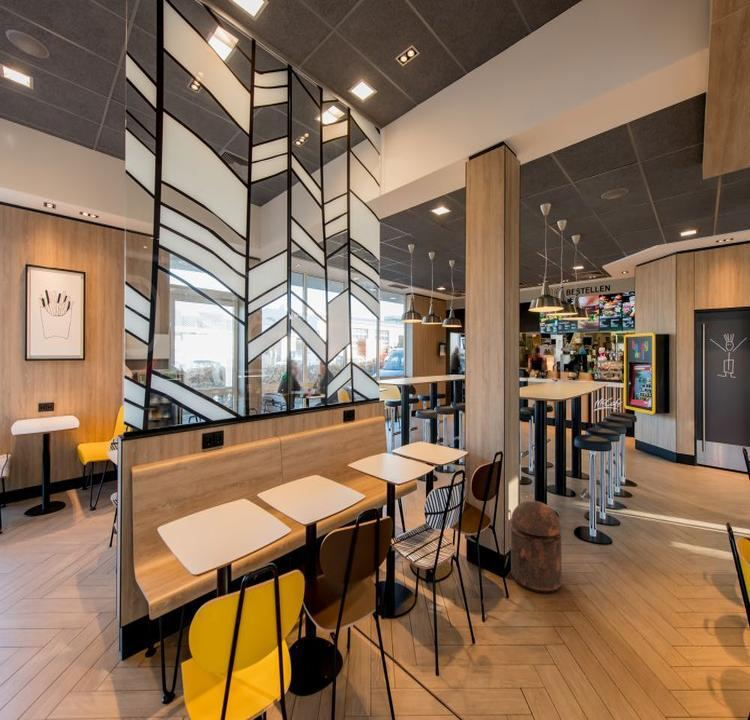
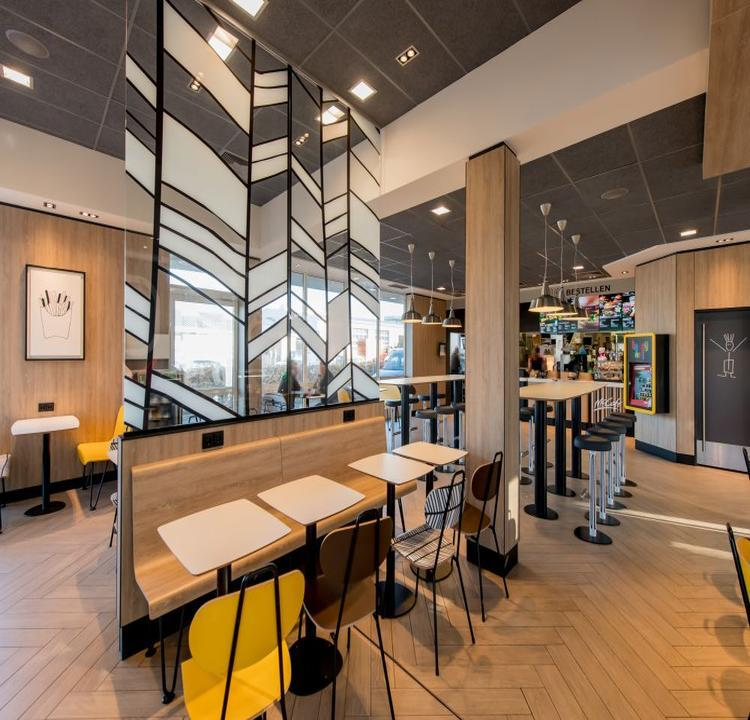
- trash can [510,500,563,594]
